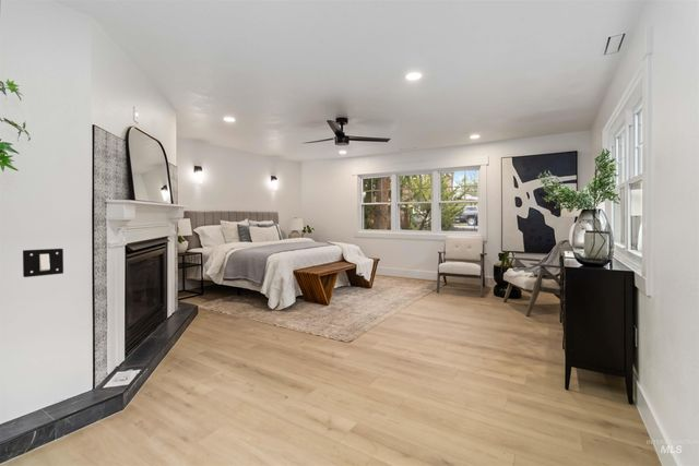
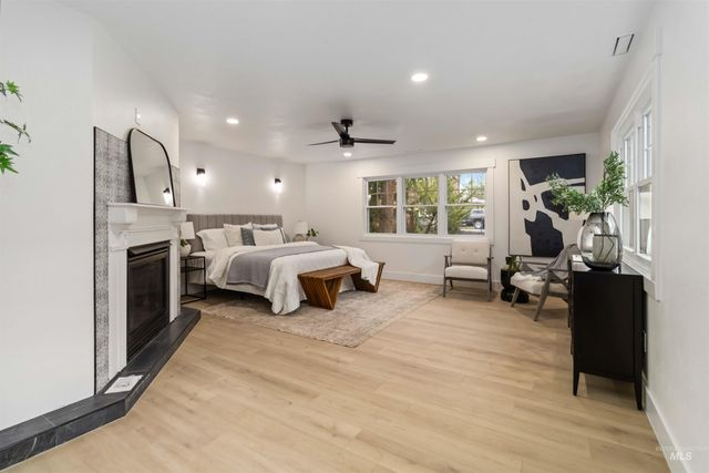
- light switch [22,248,64,278]
